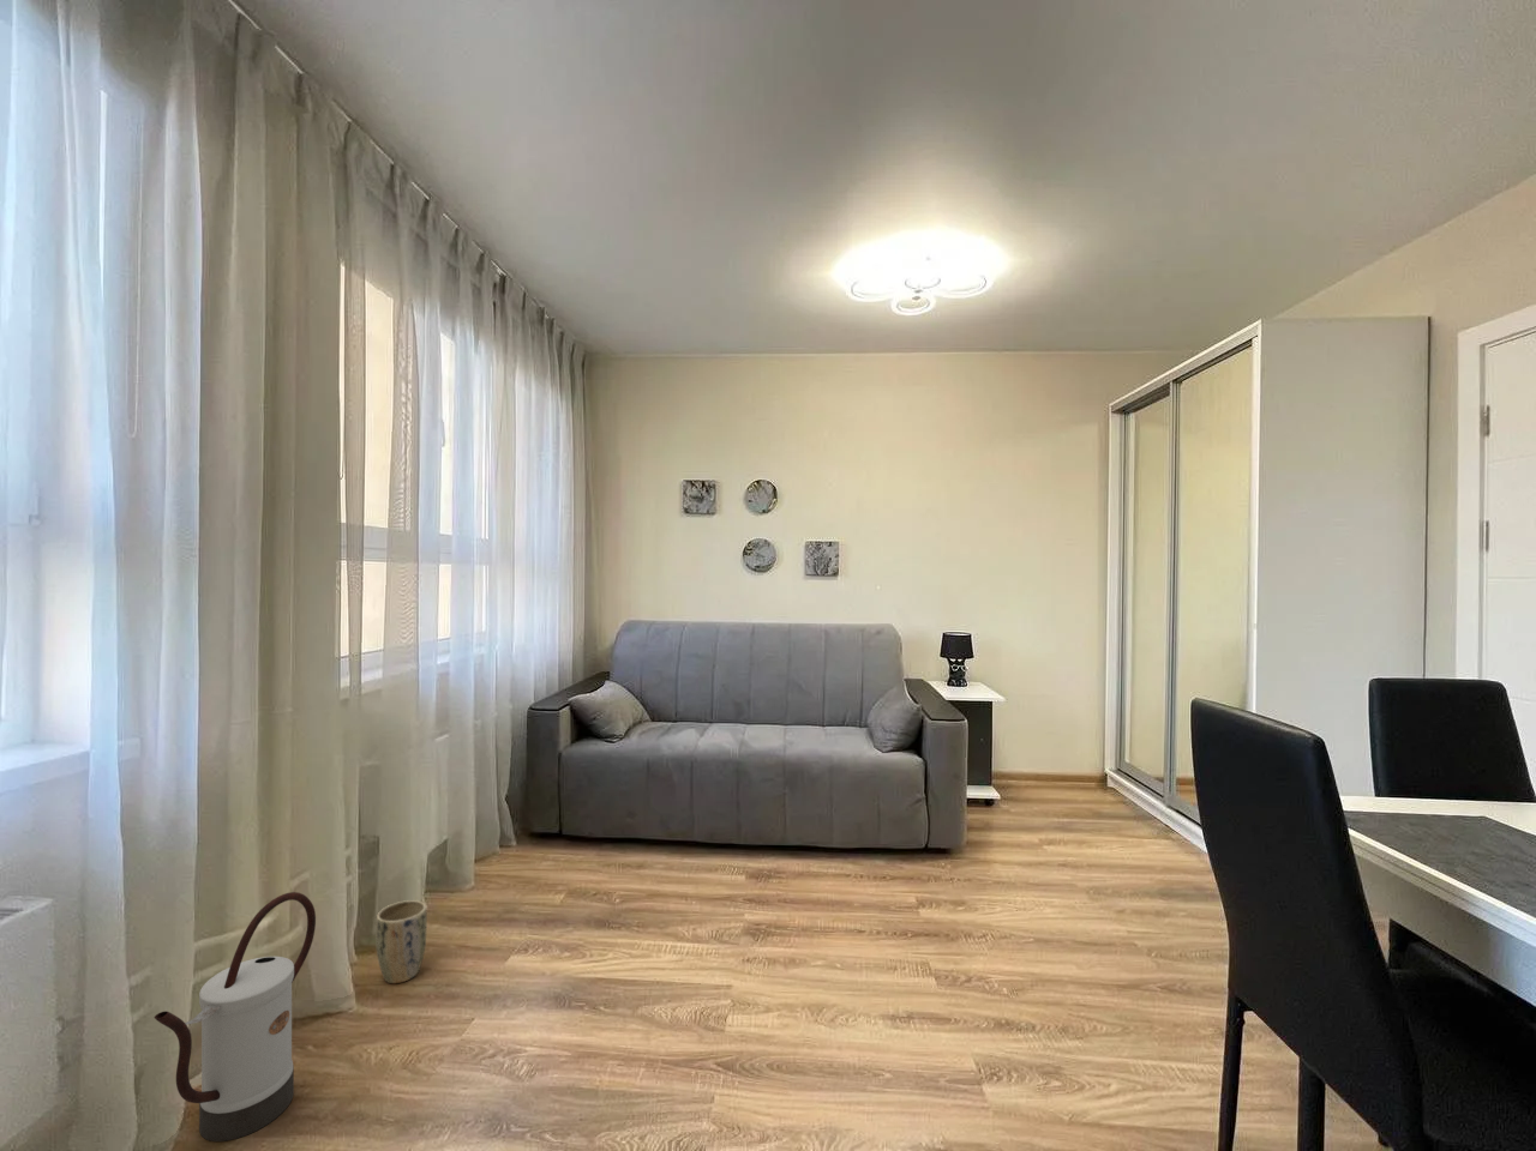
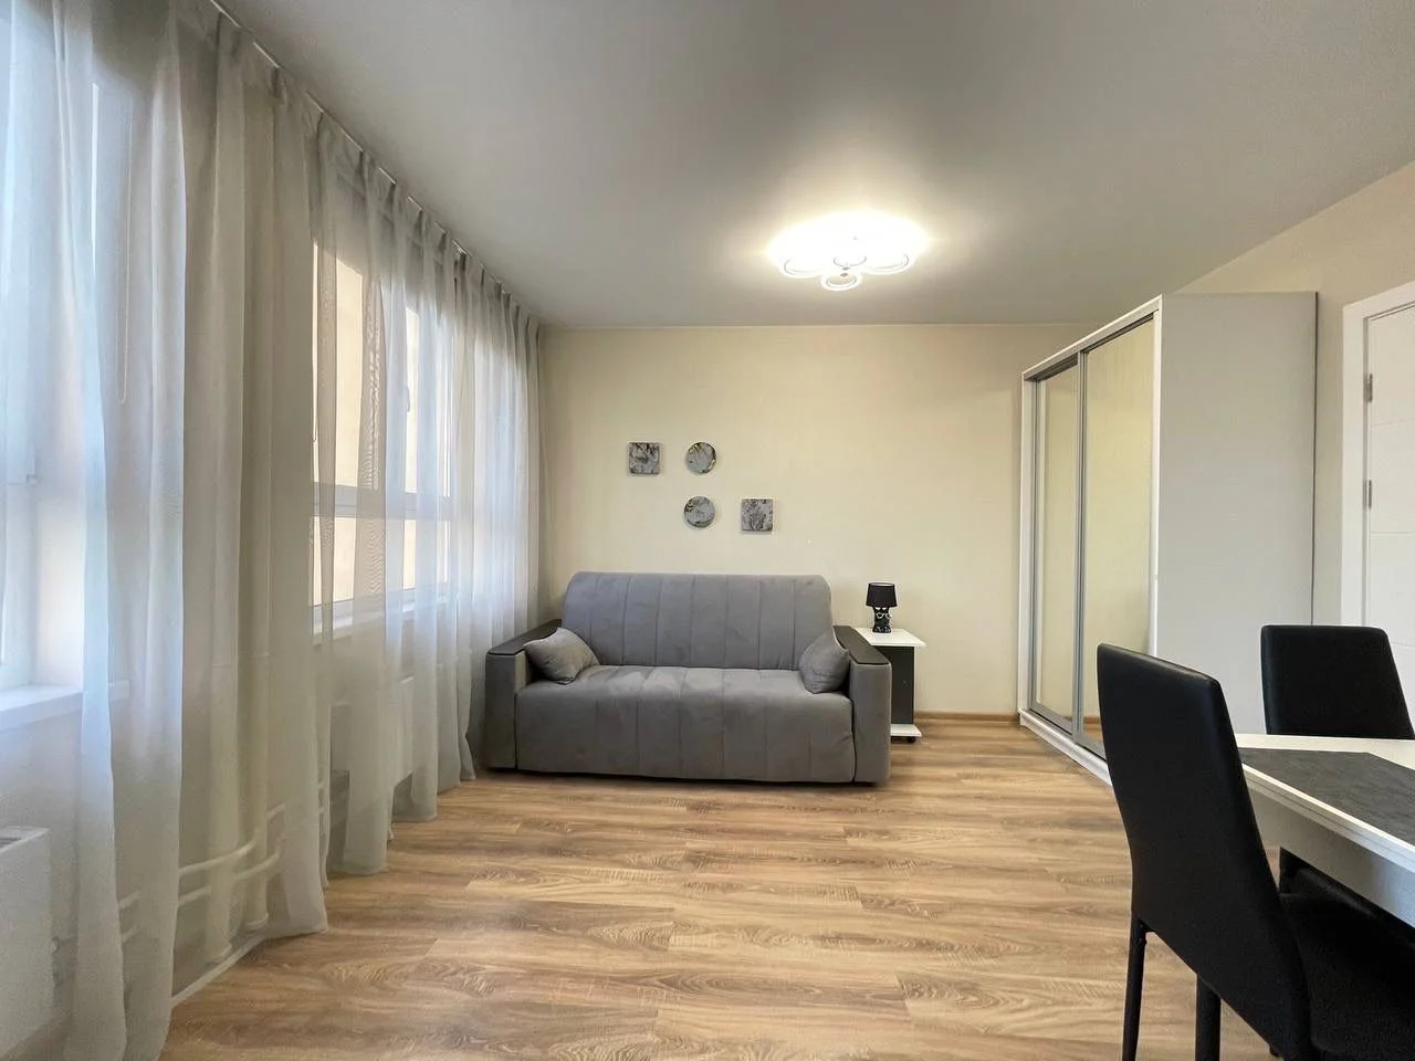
- plant pot [375,900,428,984]
- watering can [154,891,317,1143]
